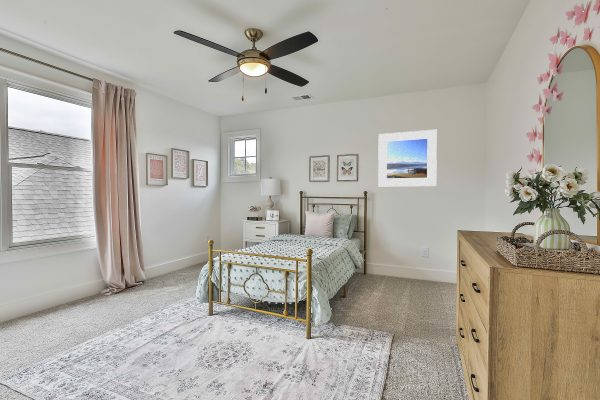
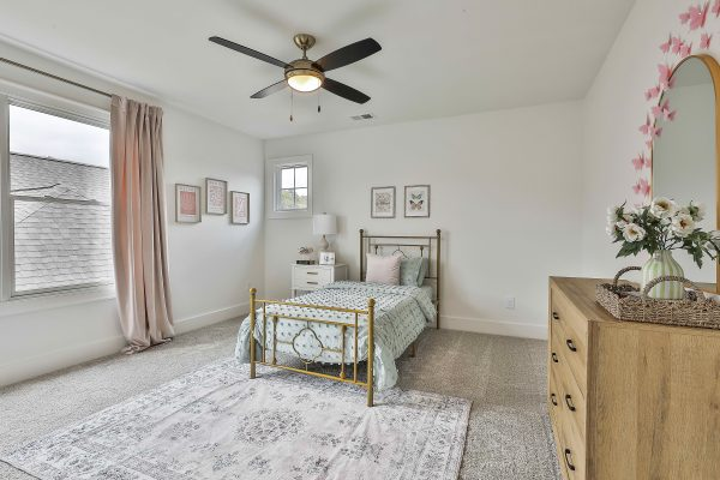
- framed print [377,129,438,187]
